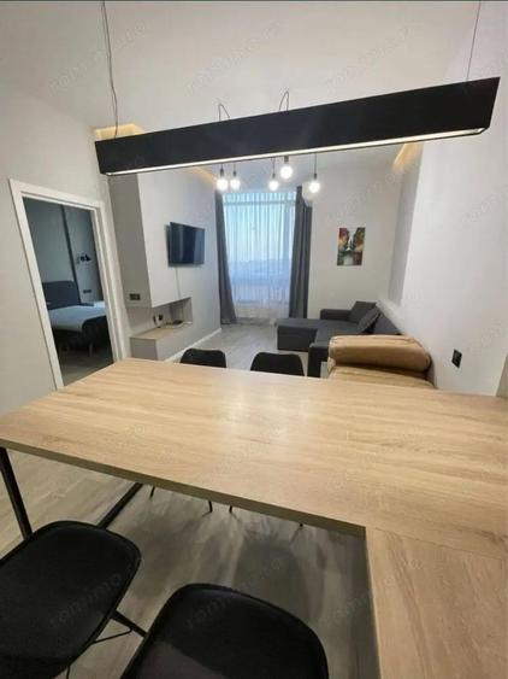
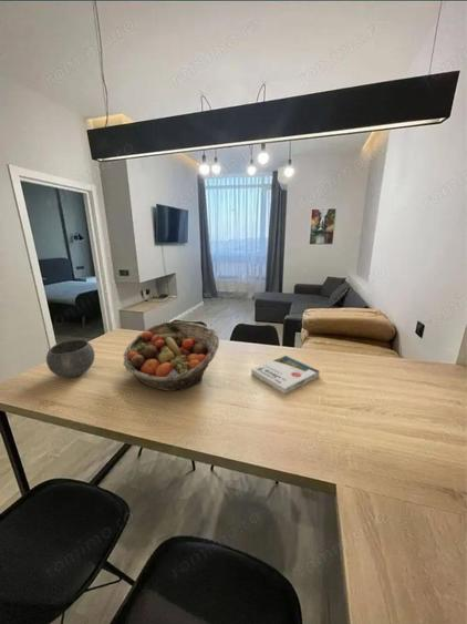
+ fruit basket [122,320,220,392]
+ book [250,355,321,395]
+ bowl [45,339,95,378]
